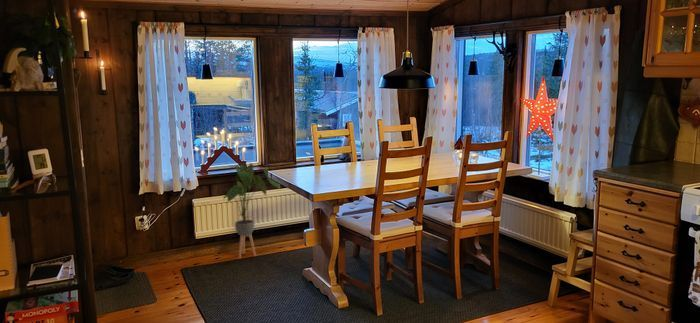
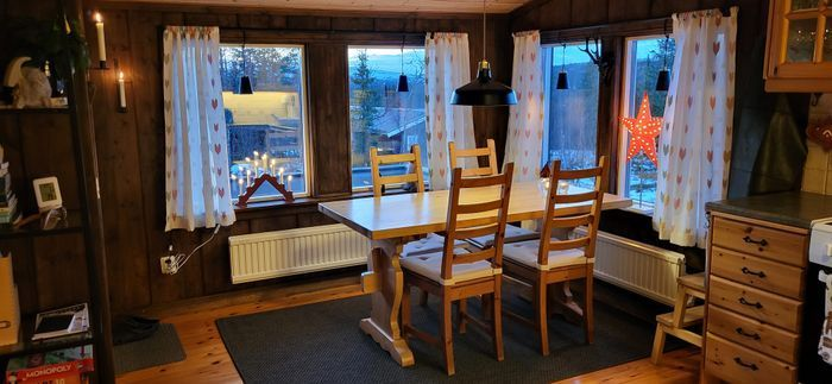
- house plant [222,163,281,259]
